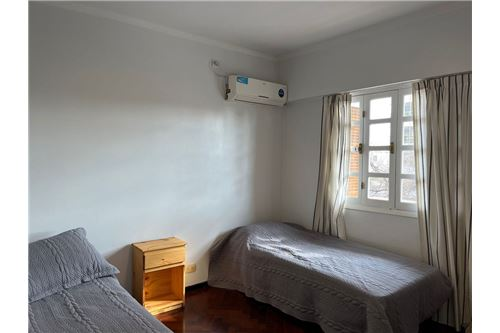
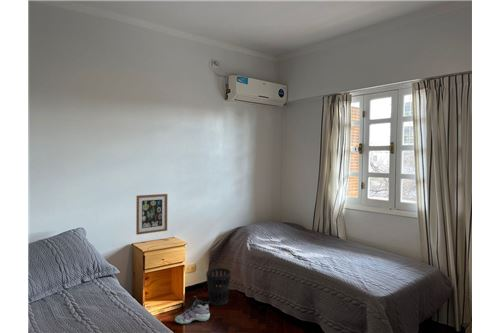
+ wall art [135,193,168,236]
+ sneaker [174,295,211,325]
+ wastebasket [205,267,232,307]
